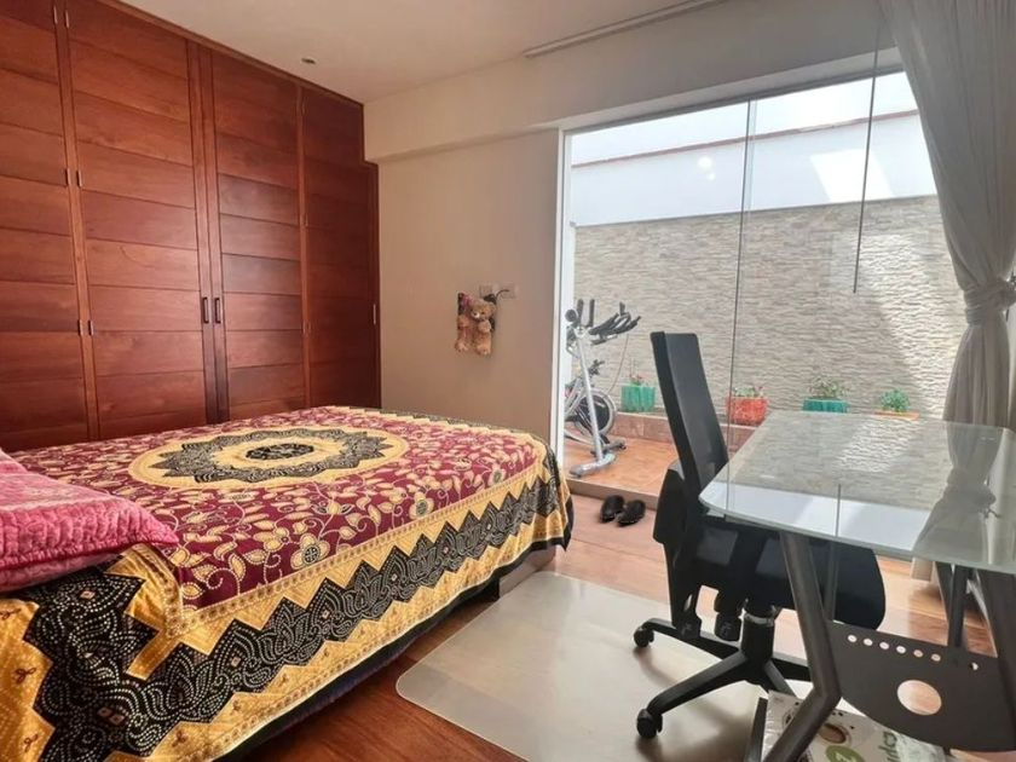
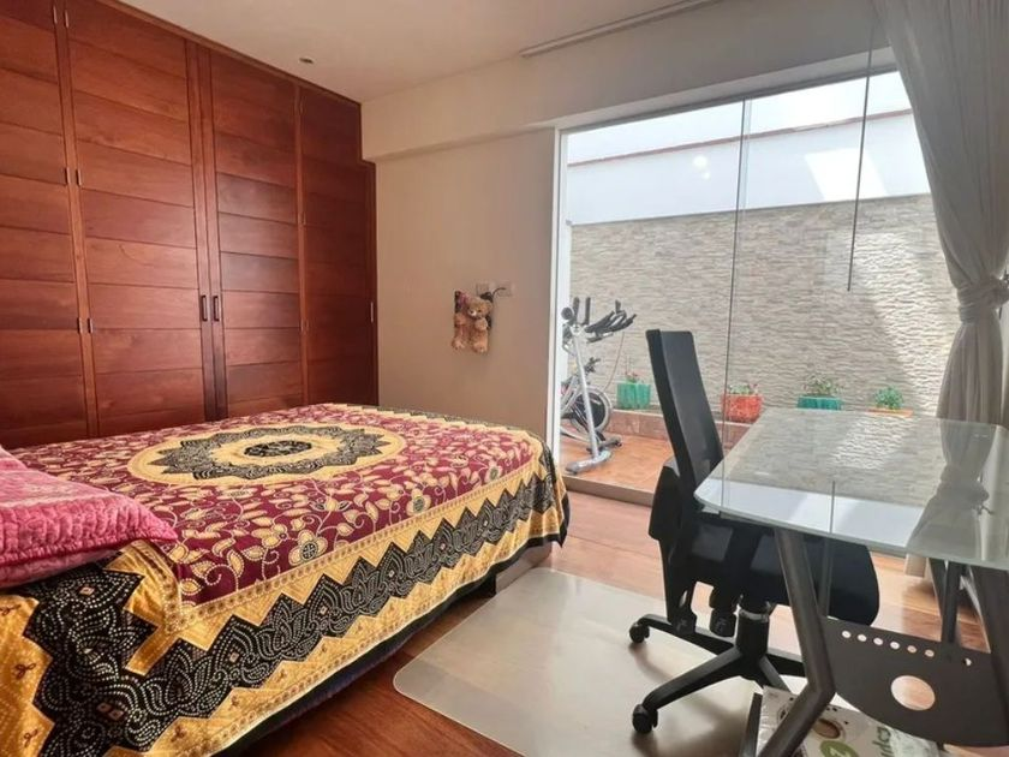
- shoe [599,493,647,525]
